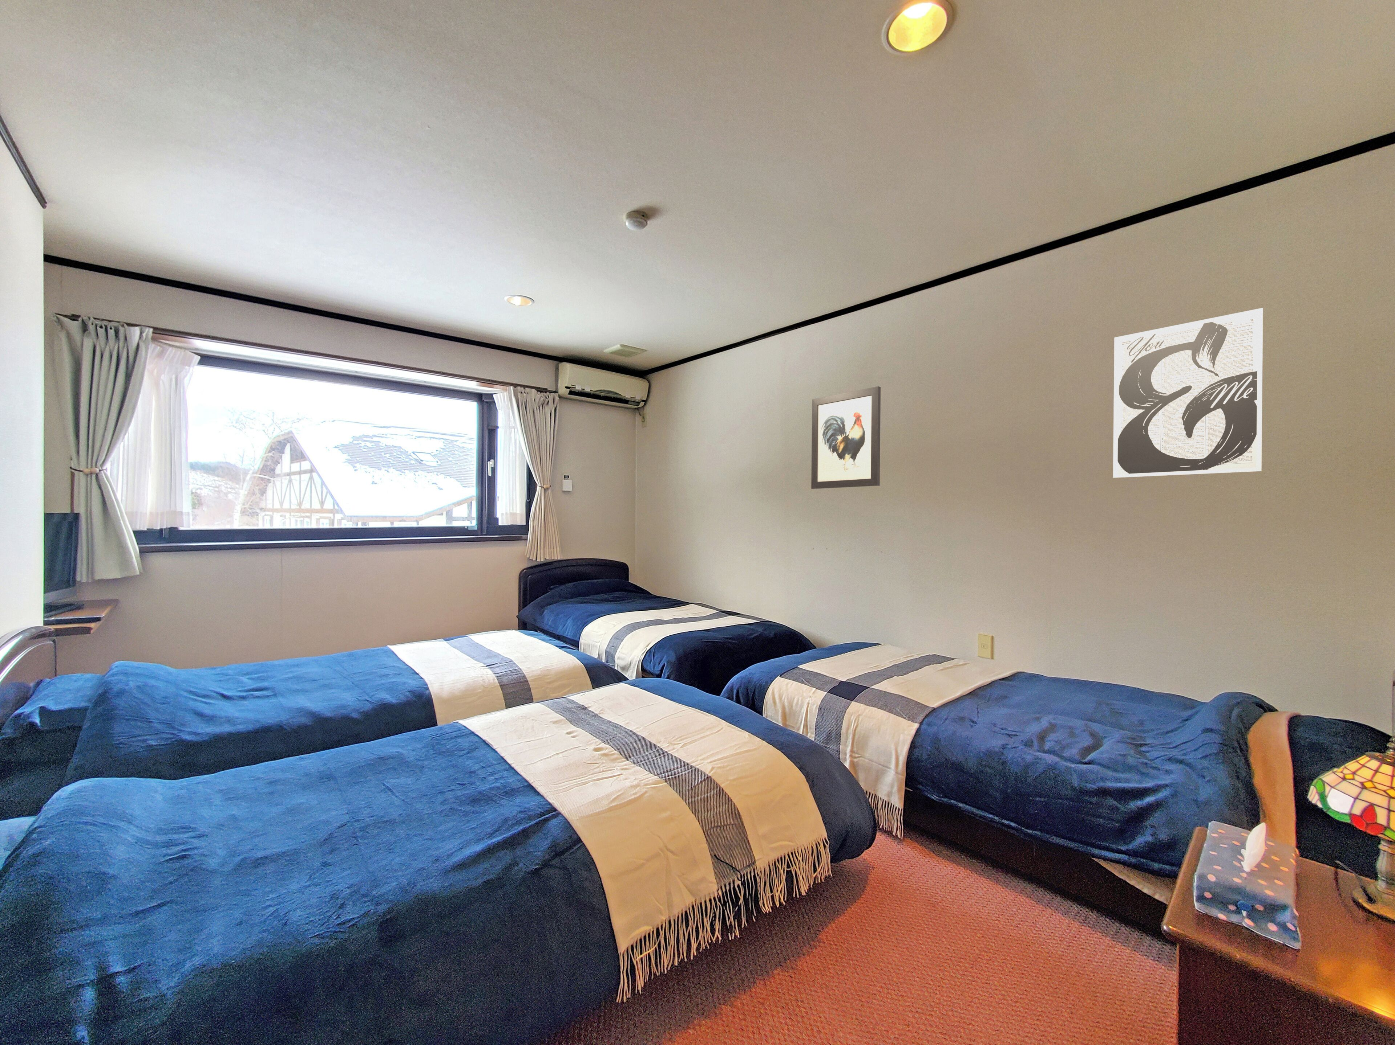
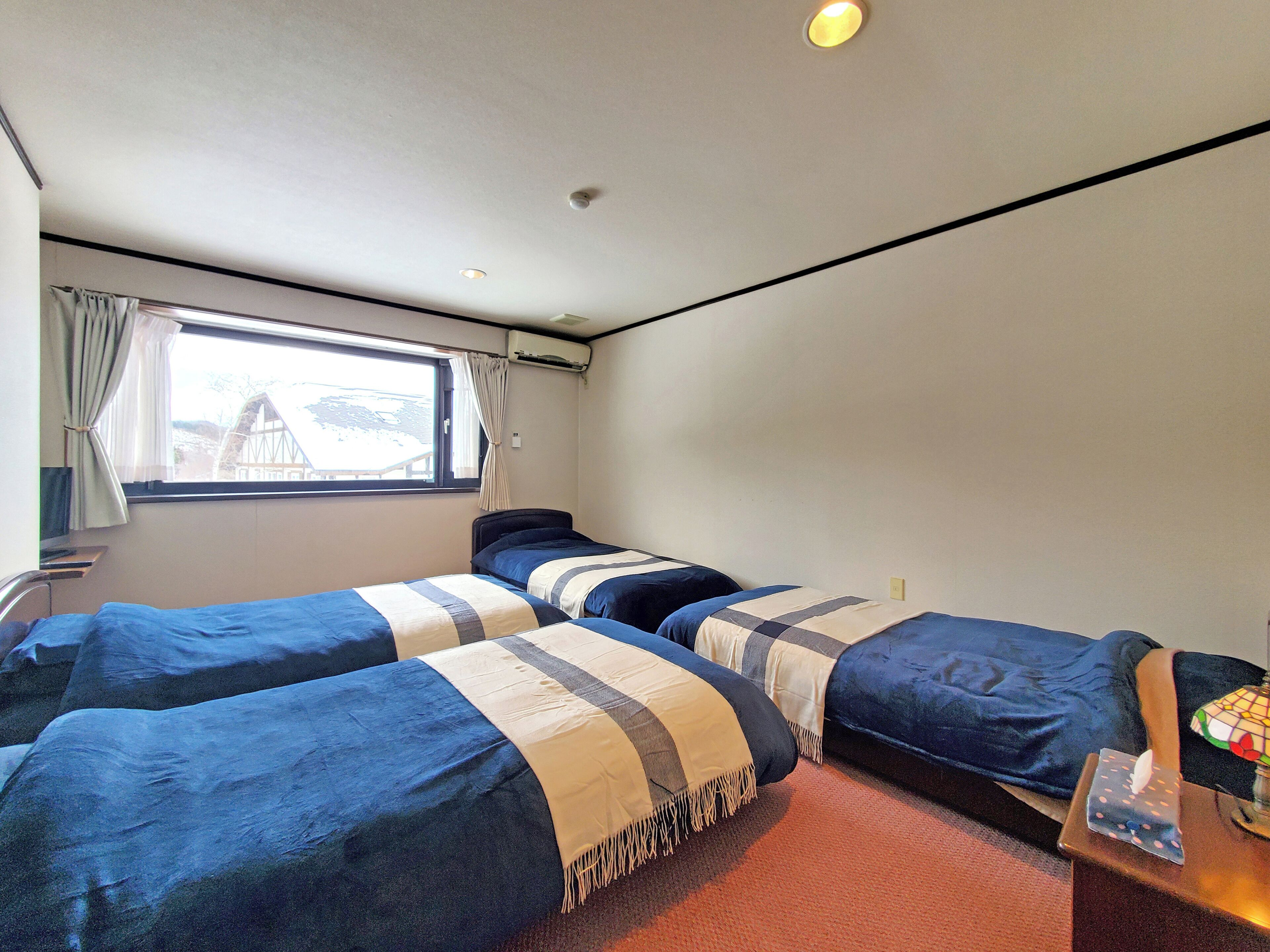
- wall art [1113,307,1263,479]
- wall art [811,386,881,490]
